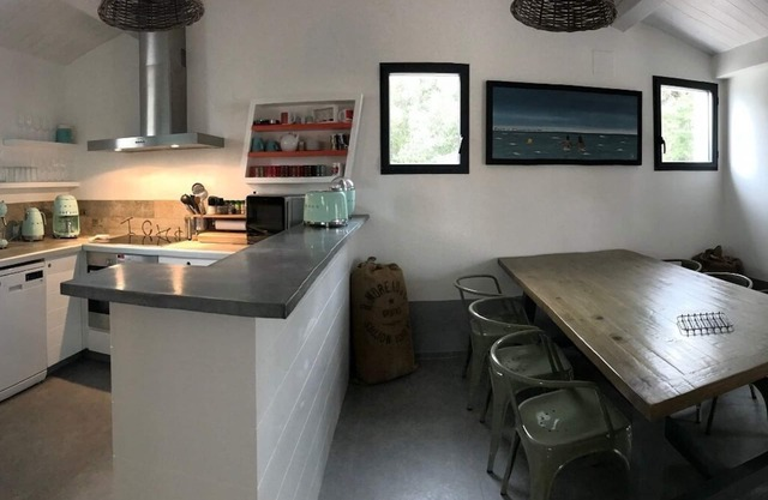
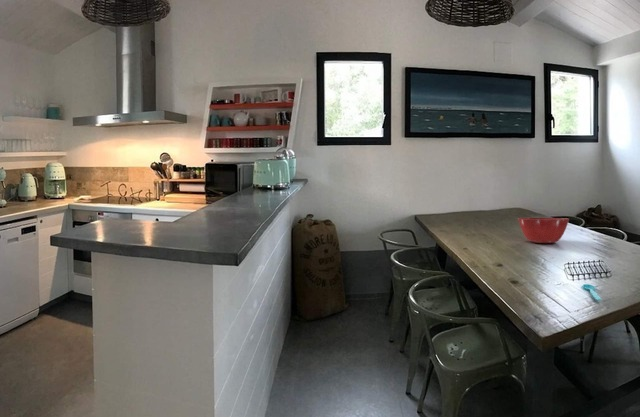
+ spoon [582,283,602,301]
+ mixing bowl [517,217,570,244]
